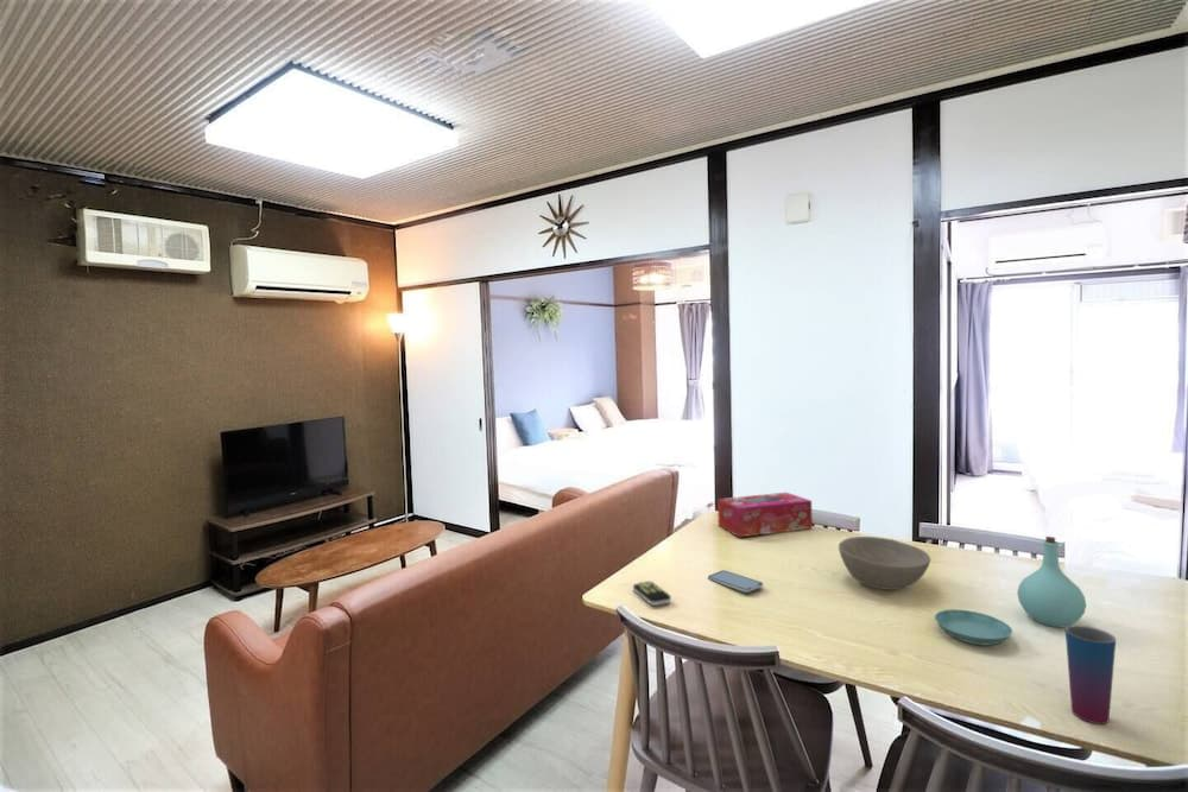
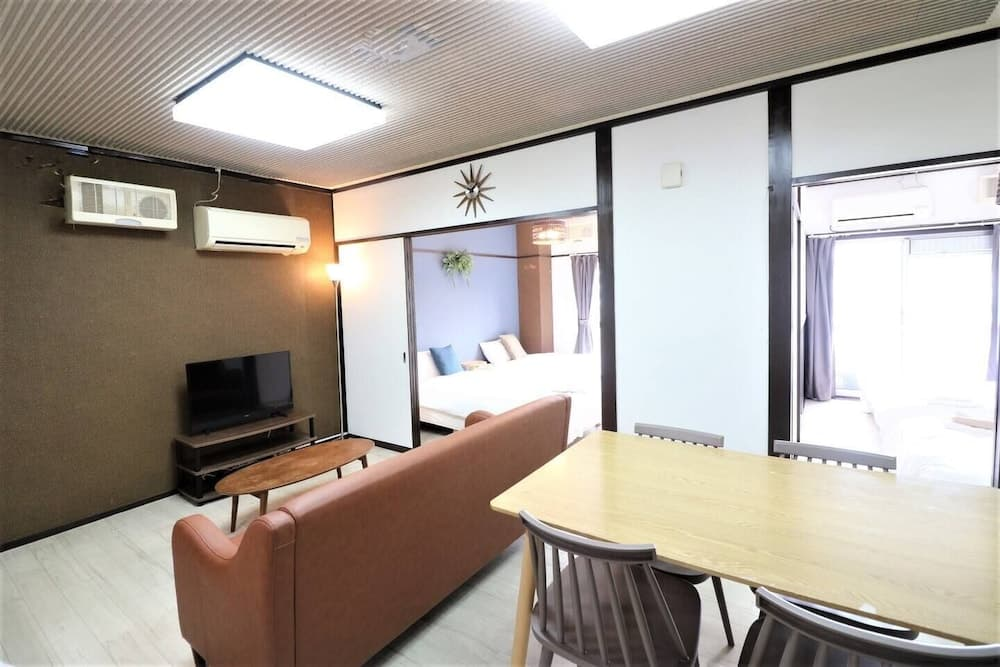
- saucer [934,608,1013,646]
- cup [1064,623,1117,726]
- smartphone [707,569,764,594]
- bottle [1016,536,1087,628]
- remote control [632,579,672,607]
- bowl [838,536,931,591]
- tissue box [716,492,814,538]
